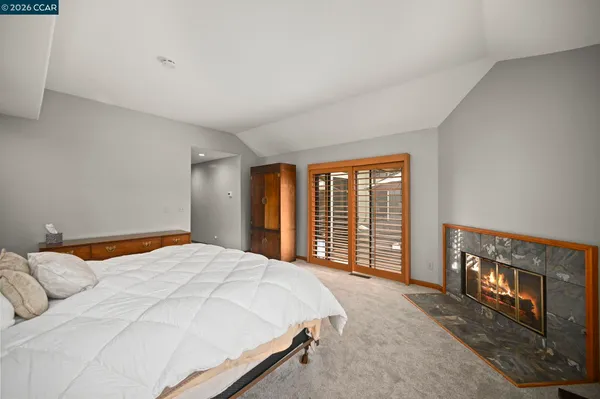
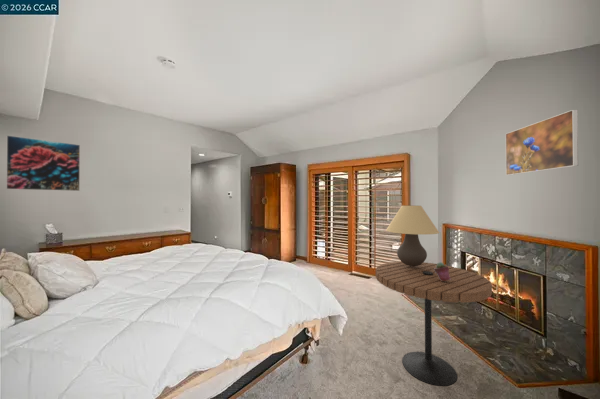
+ side table [375,261,493,387]
+ potted succulent [434,261,451,281]
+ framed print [505,109,579,176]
+ table lamp [385,205,440,266]
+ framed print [5,134,81,192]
